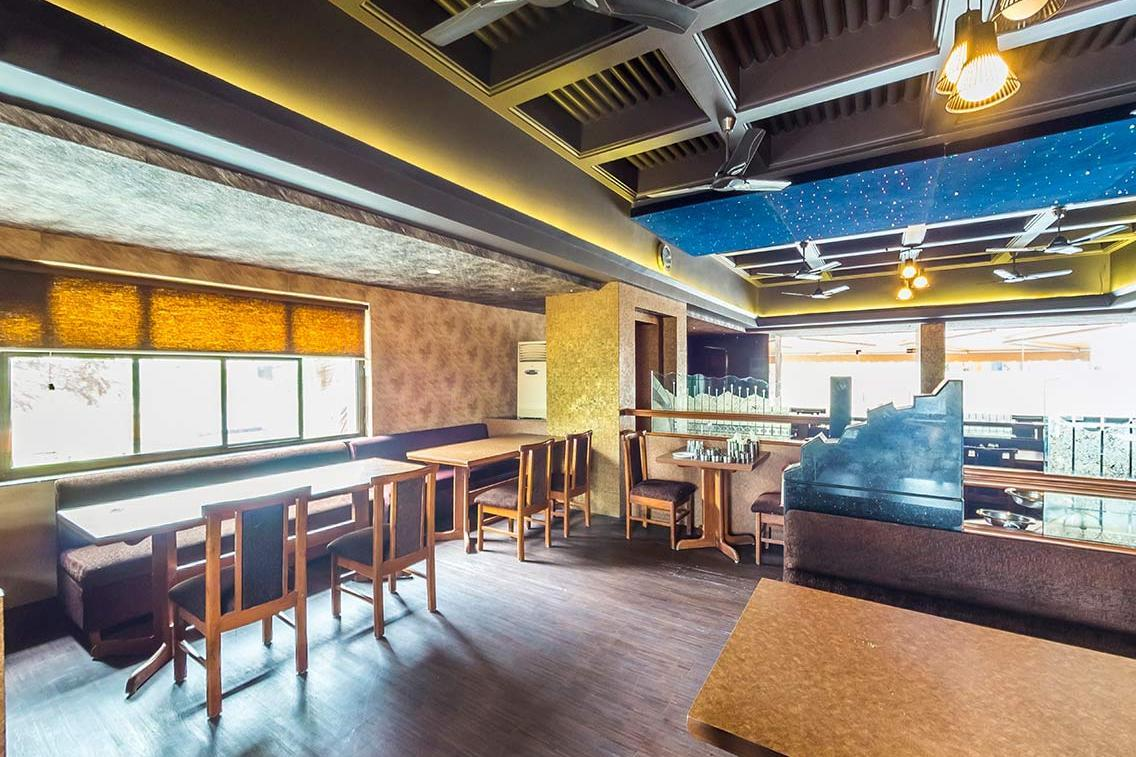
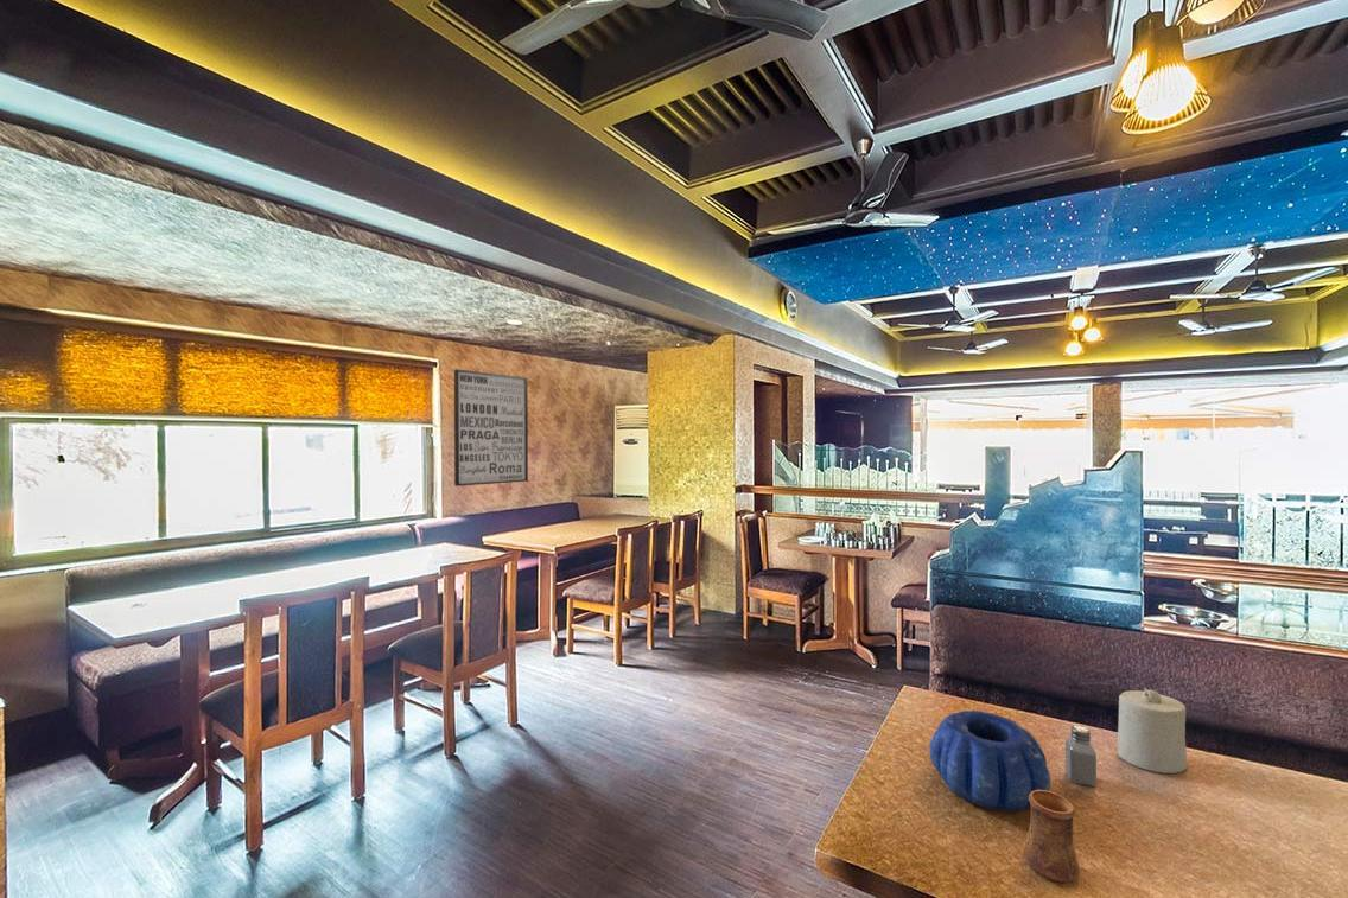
+ decorative bowl [928,709,1051,813]
+ saltshaker [1064,725,1098,788]
+ cup [1022,790,1081,885]
+ candle [1117,688,1188,775]
+ wall art [453,368,529,488]
